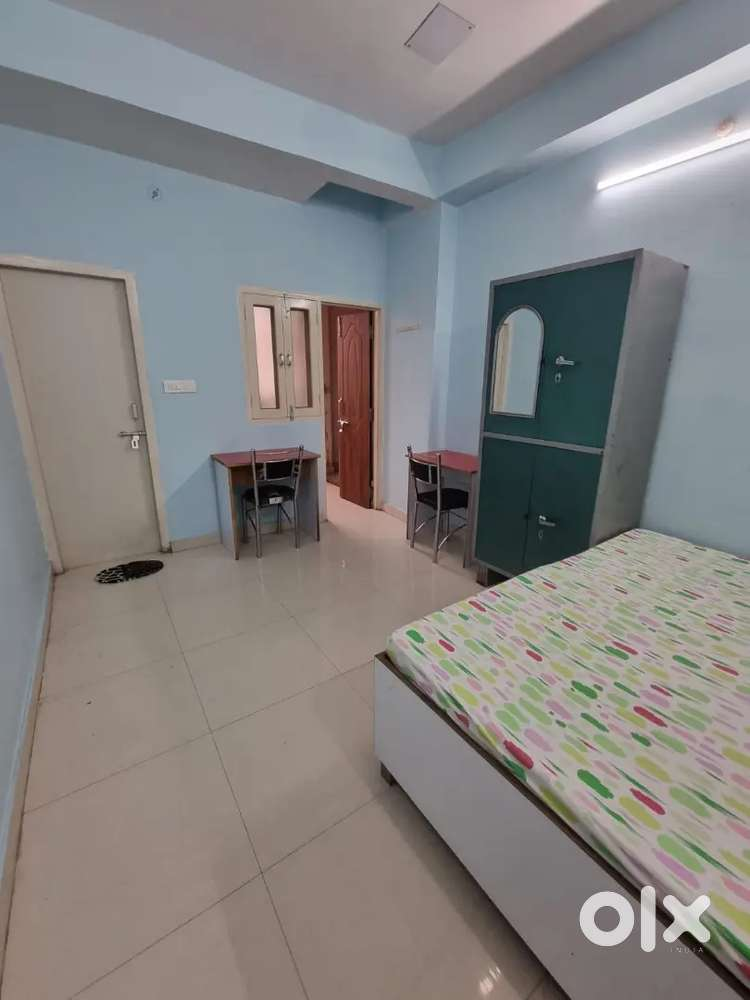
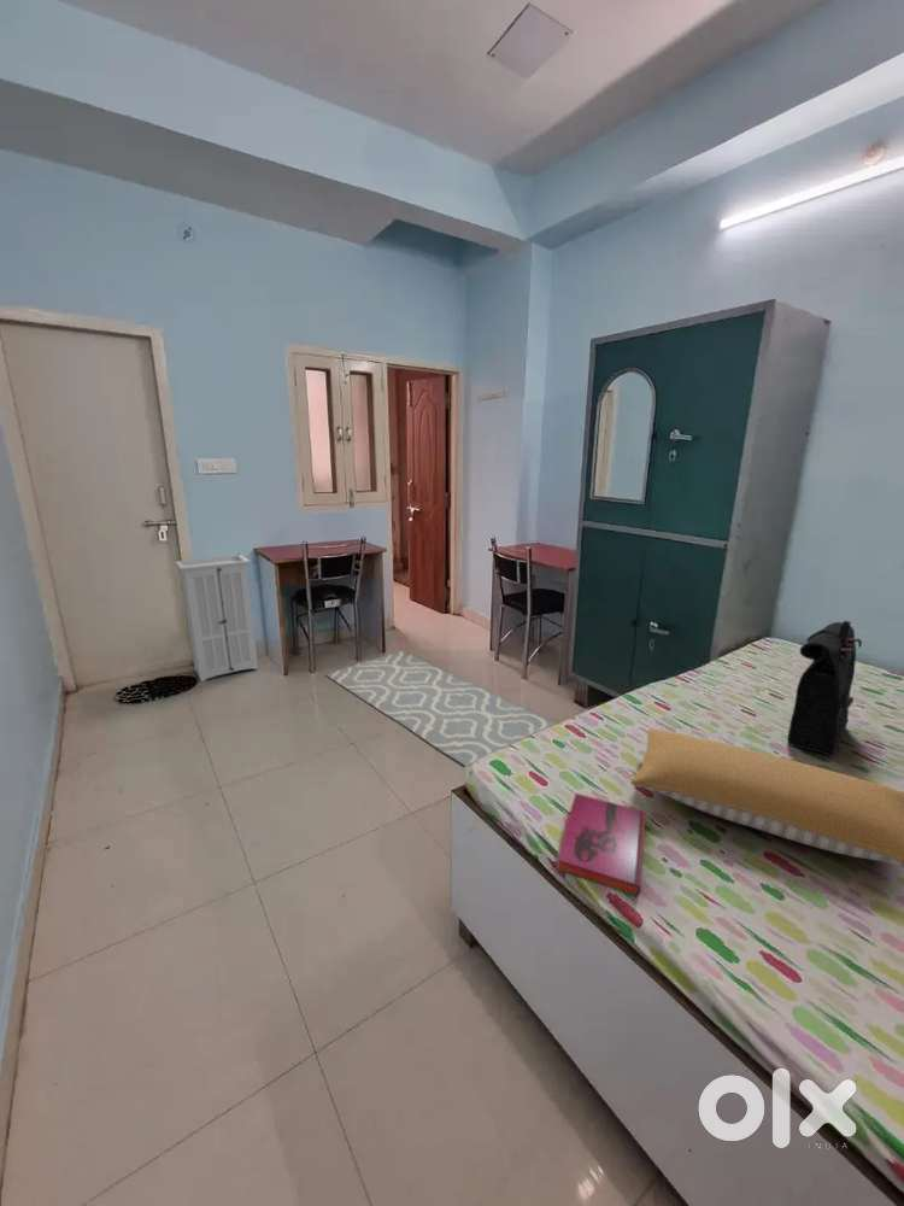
+ backpack [786,620,863,756]
+ hardback book [554,792,647,898]
+ pillow [629,727,904,868]
+ rug [324,649,557,768]
+ storage cabinet [174,554,259,683]
